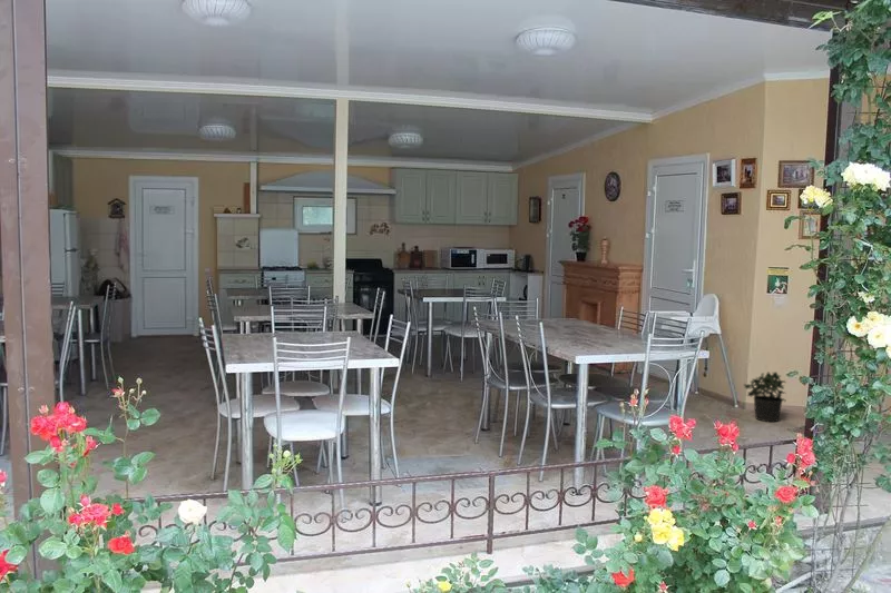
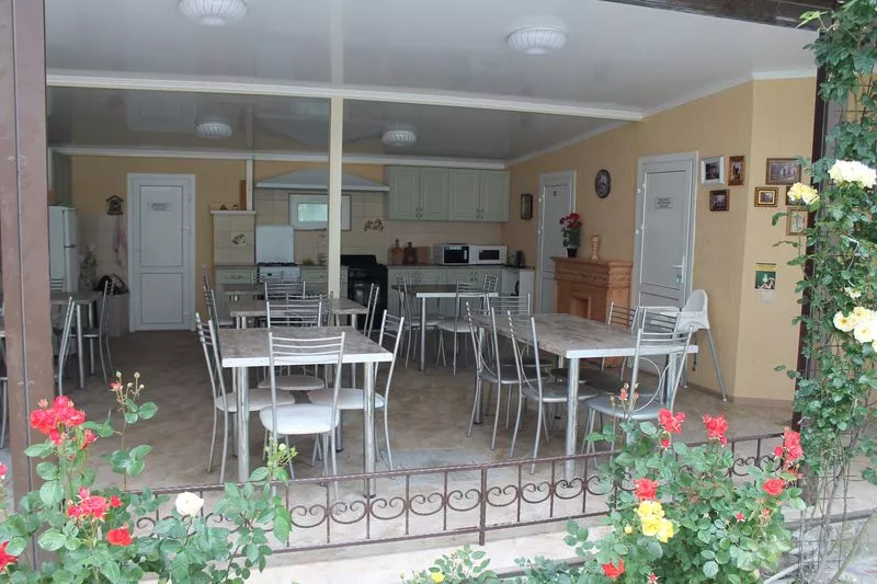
- potted plant [743,370,787,423]
